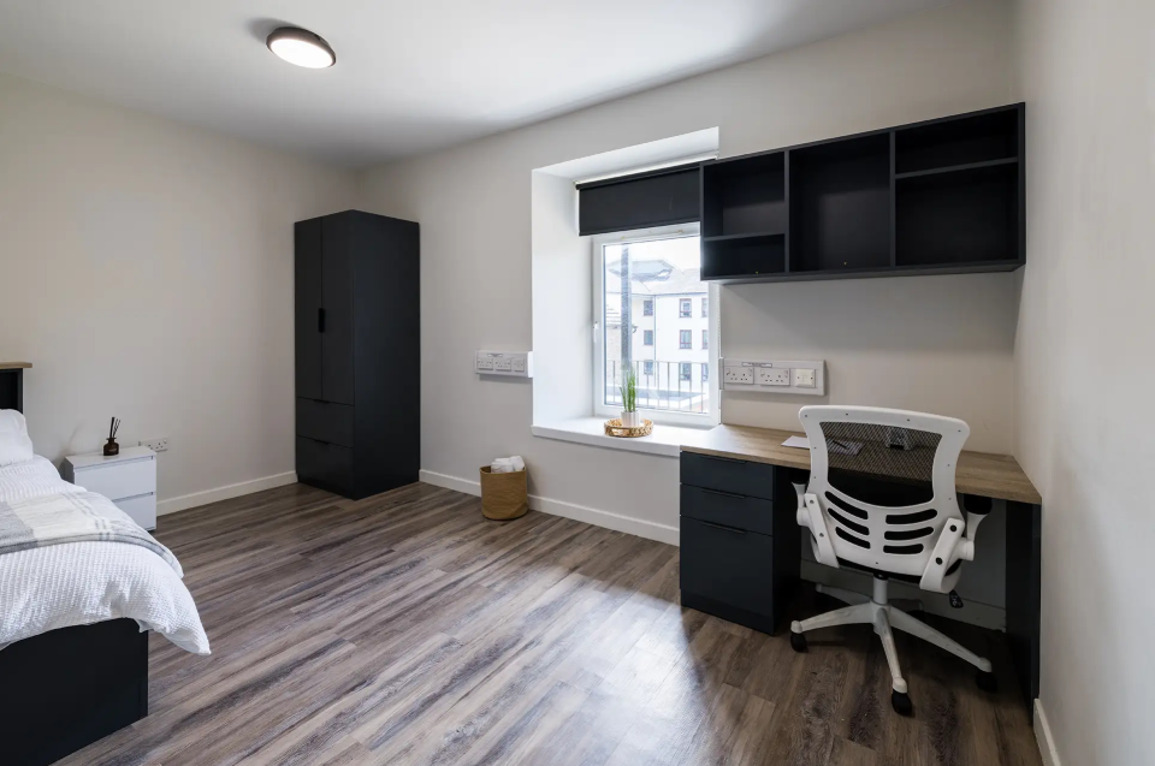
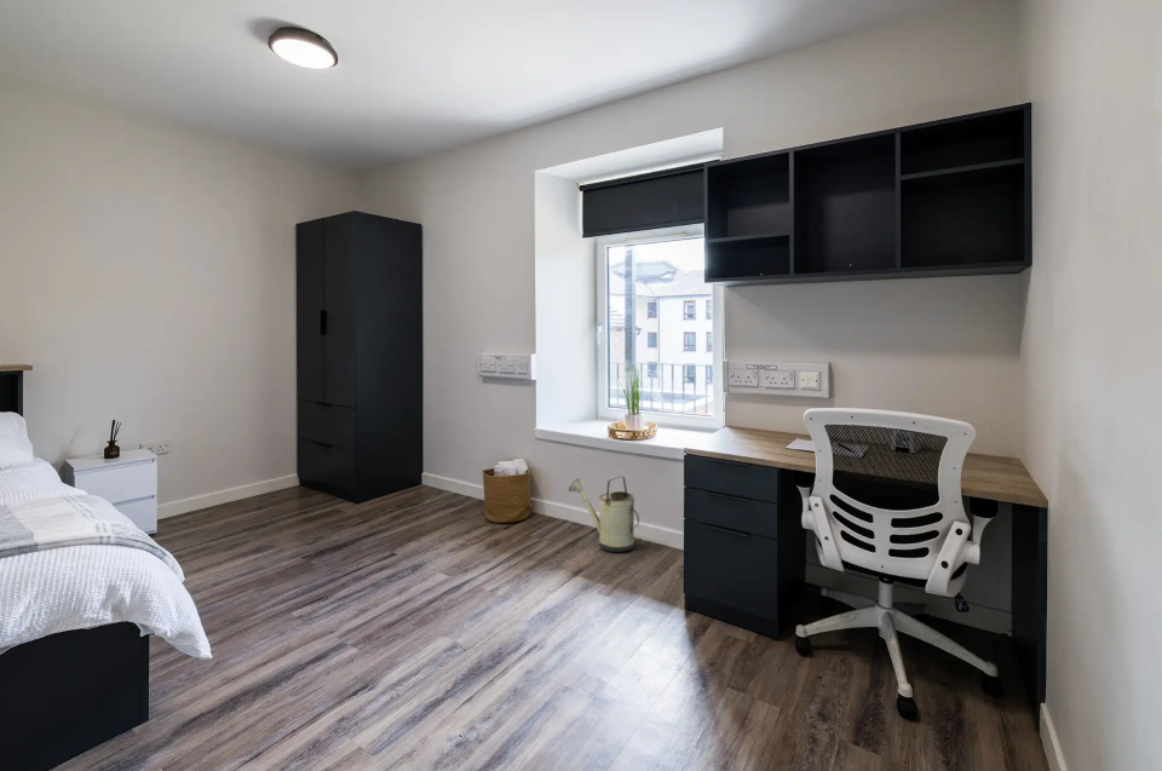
+ watering can [568,476,640,553]
